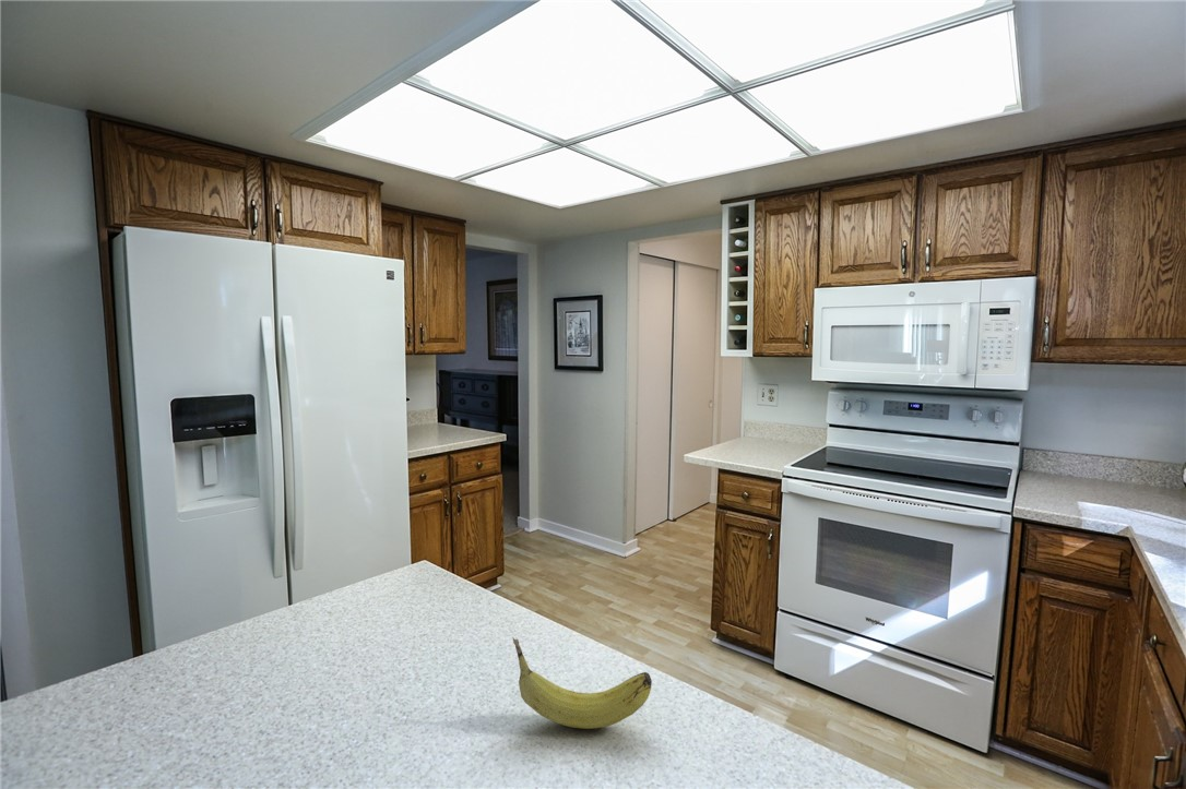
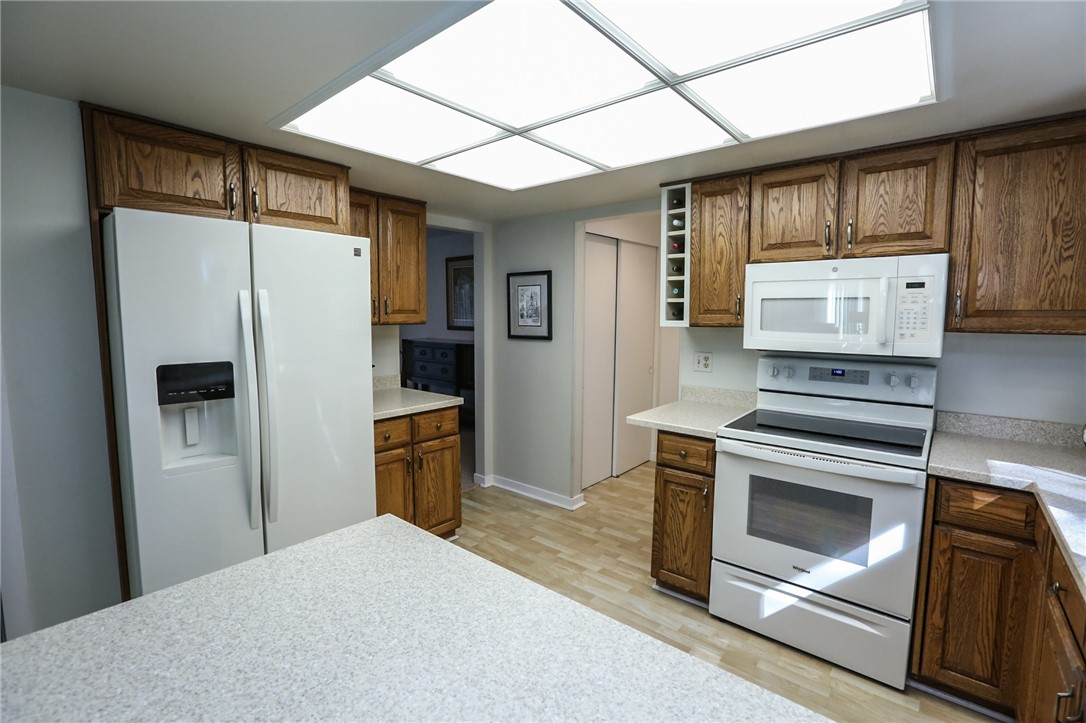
- fruit [511,636,653,730]
